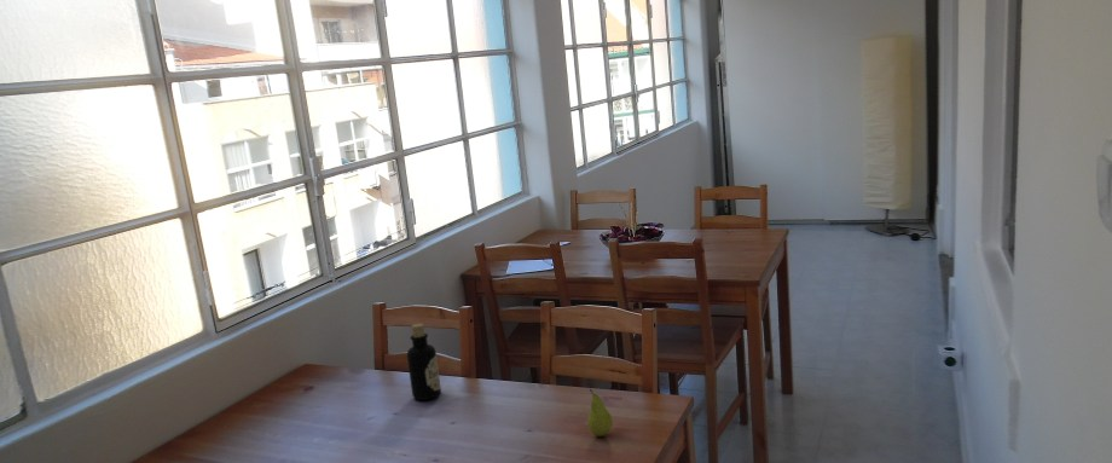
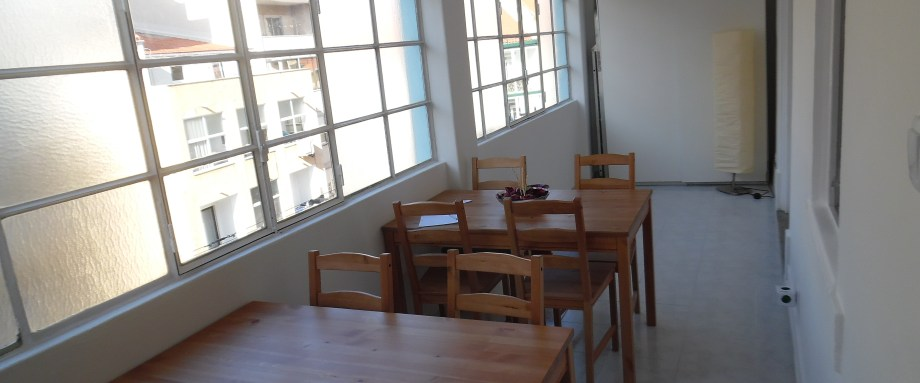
- fruit [586,388,614,438]
- bottle [406,323,442,401]
